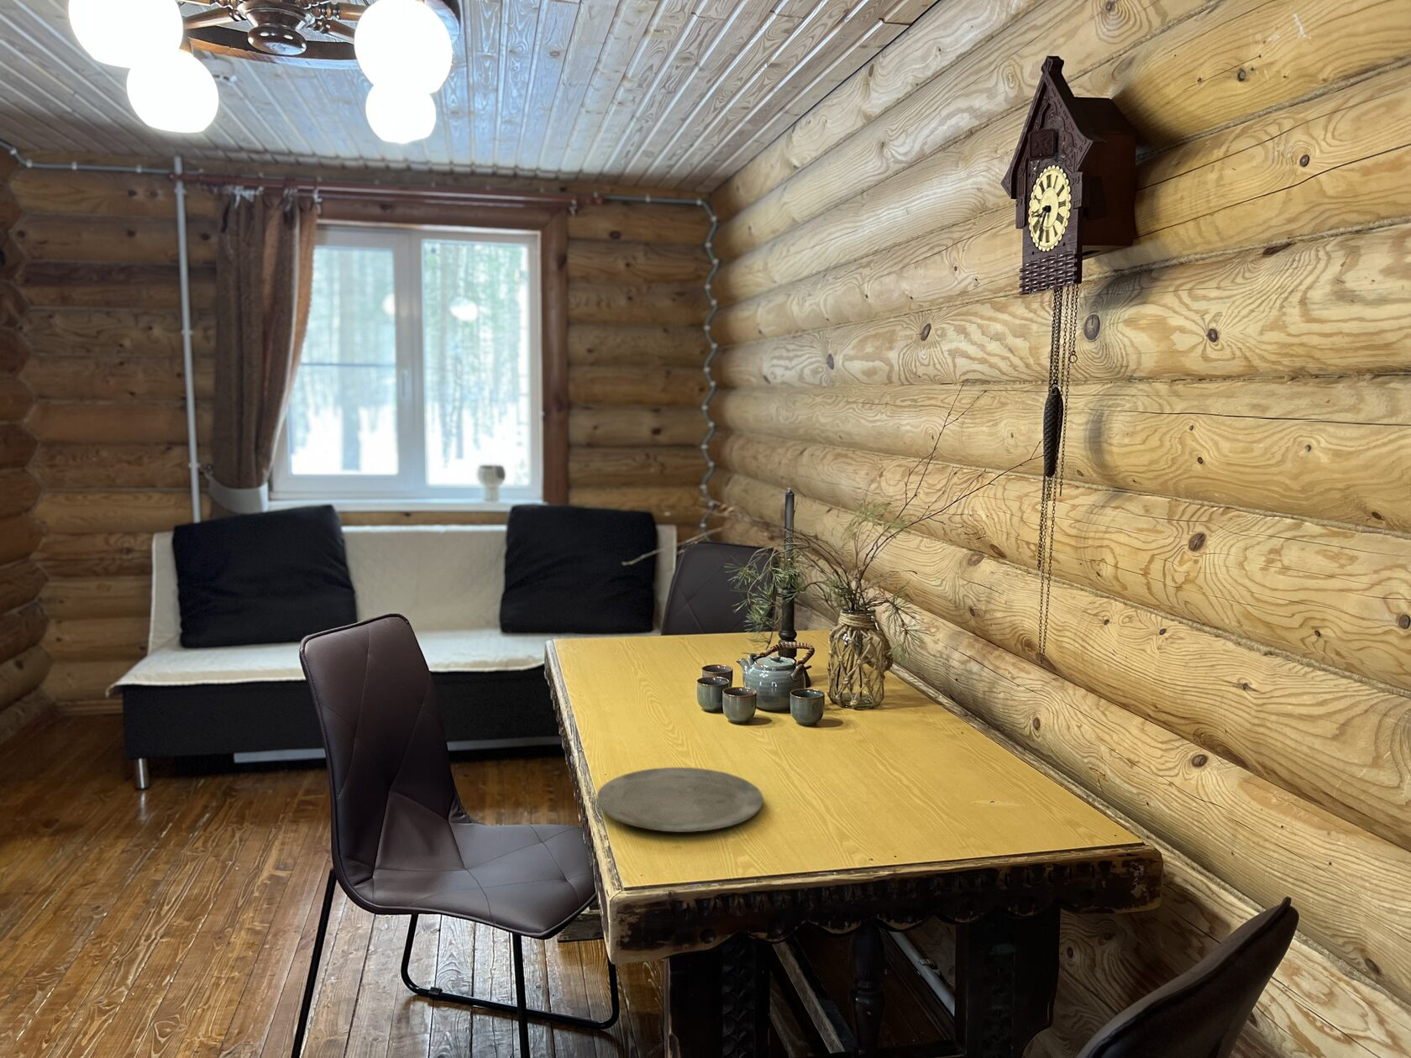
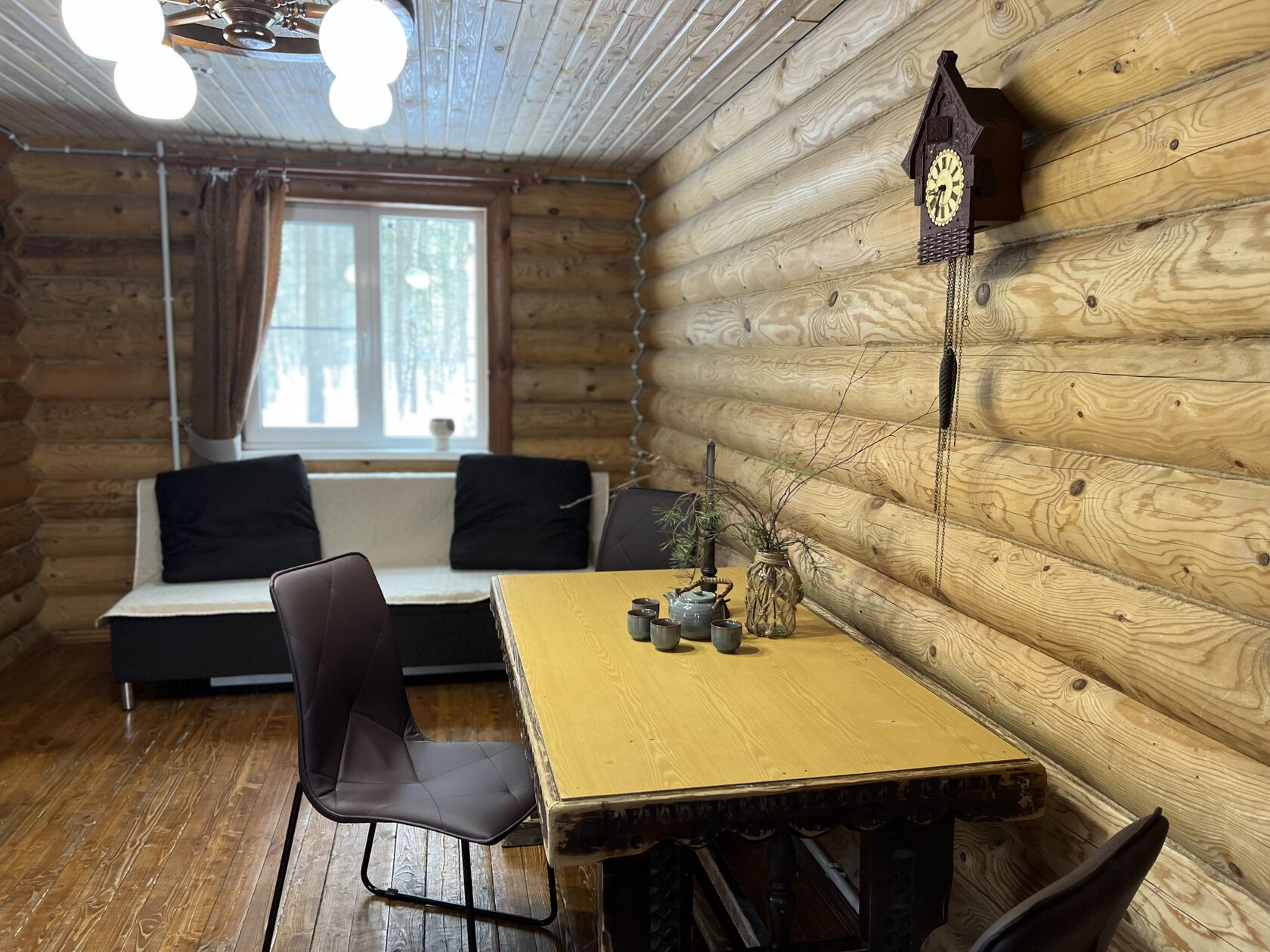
- plate [597,767,763,834]
